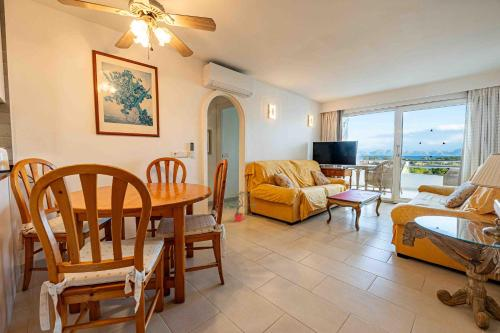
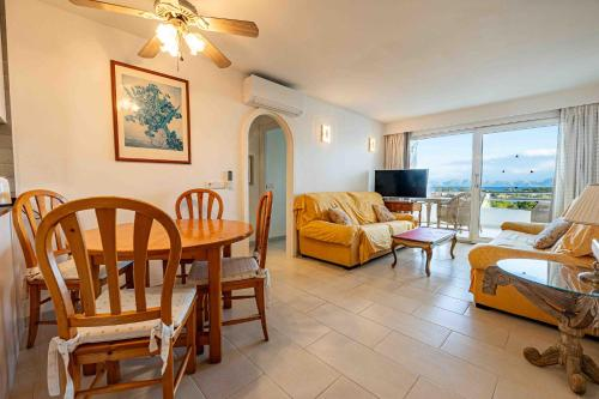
- potted plant [222,190,257,223]
